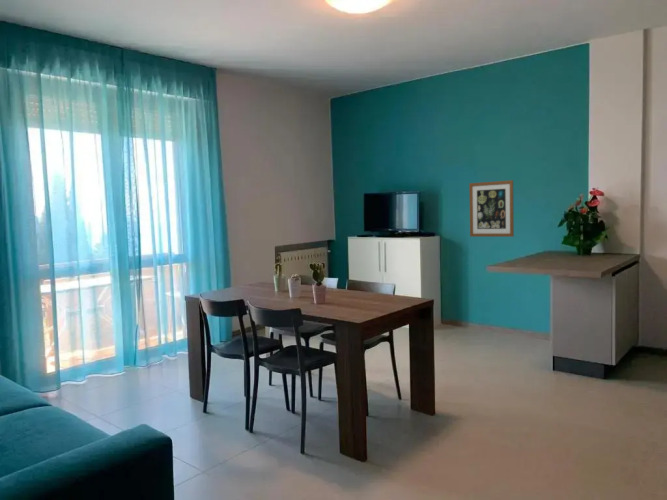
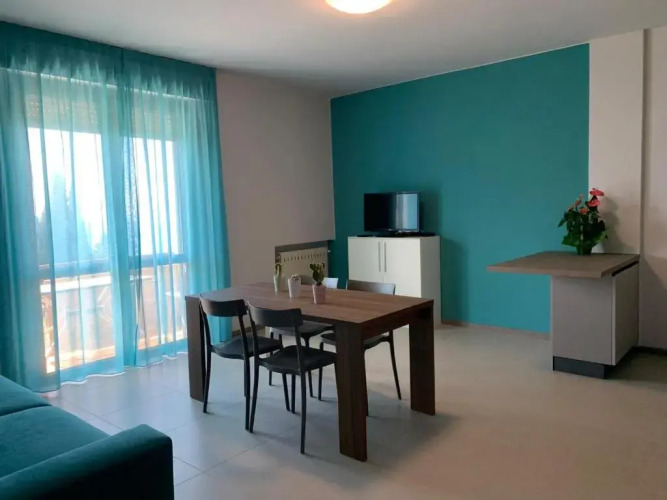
- wall art [468,179,515,238]
